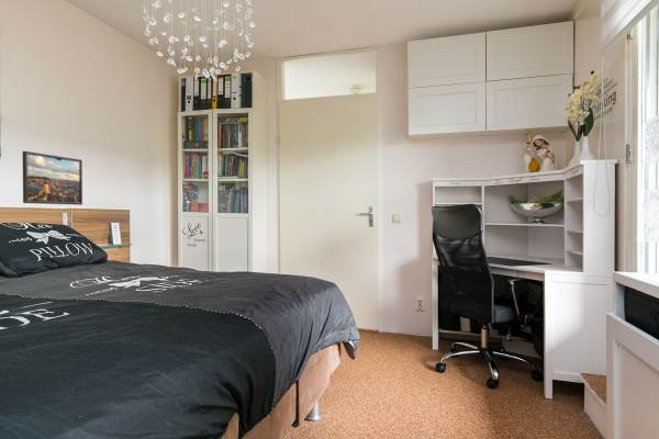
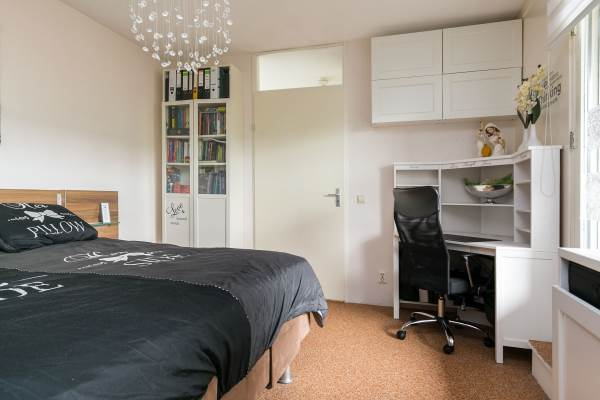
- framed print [22,150,83,206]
